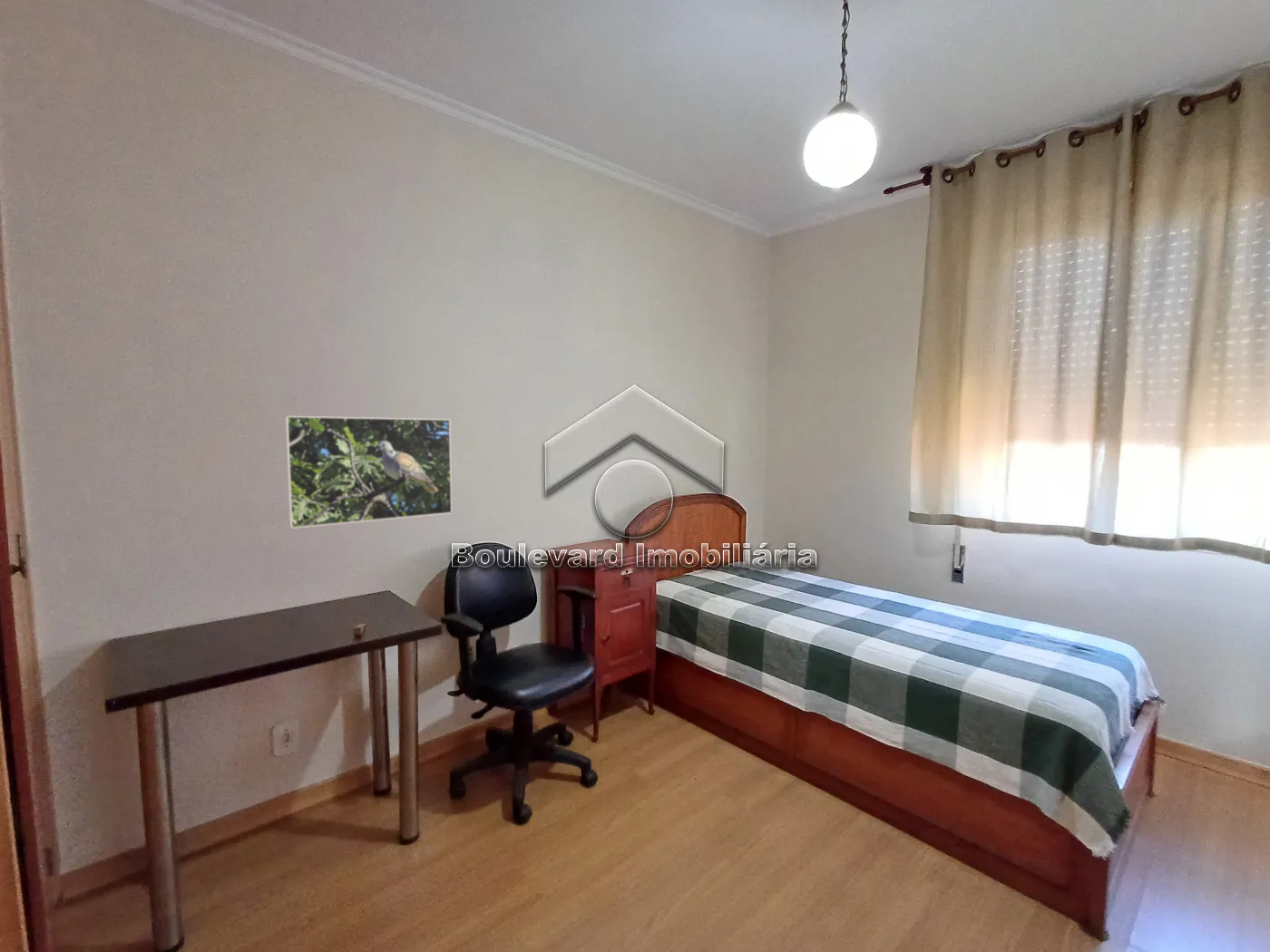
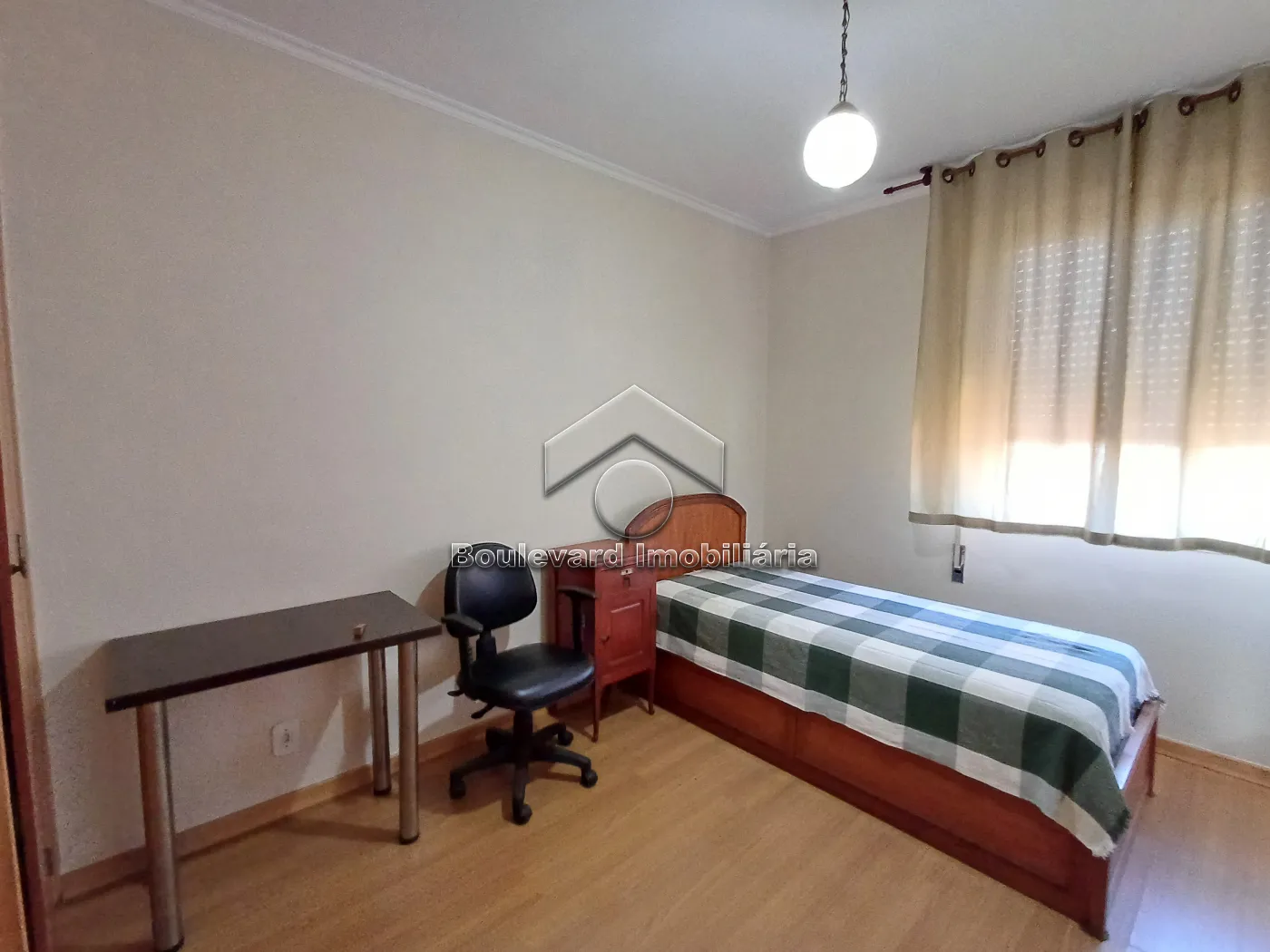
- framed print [284,415,453,529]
